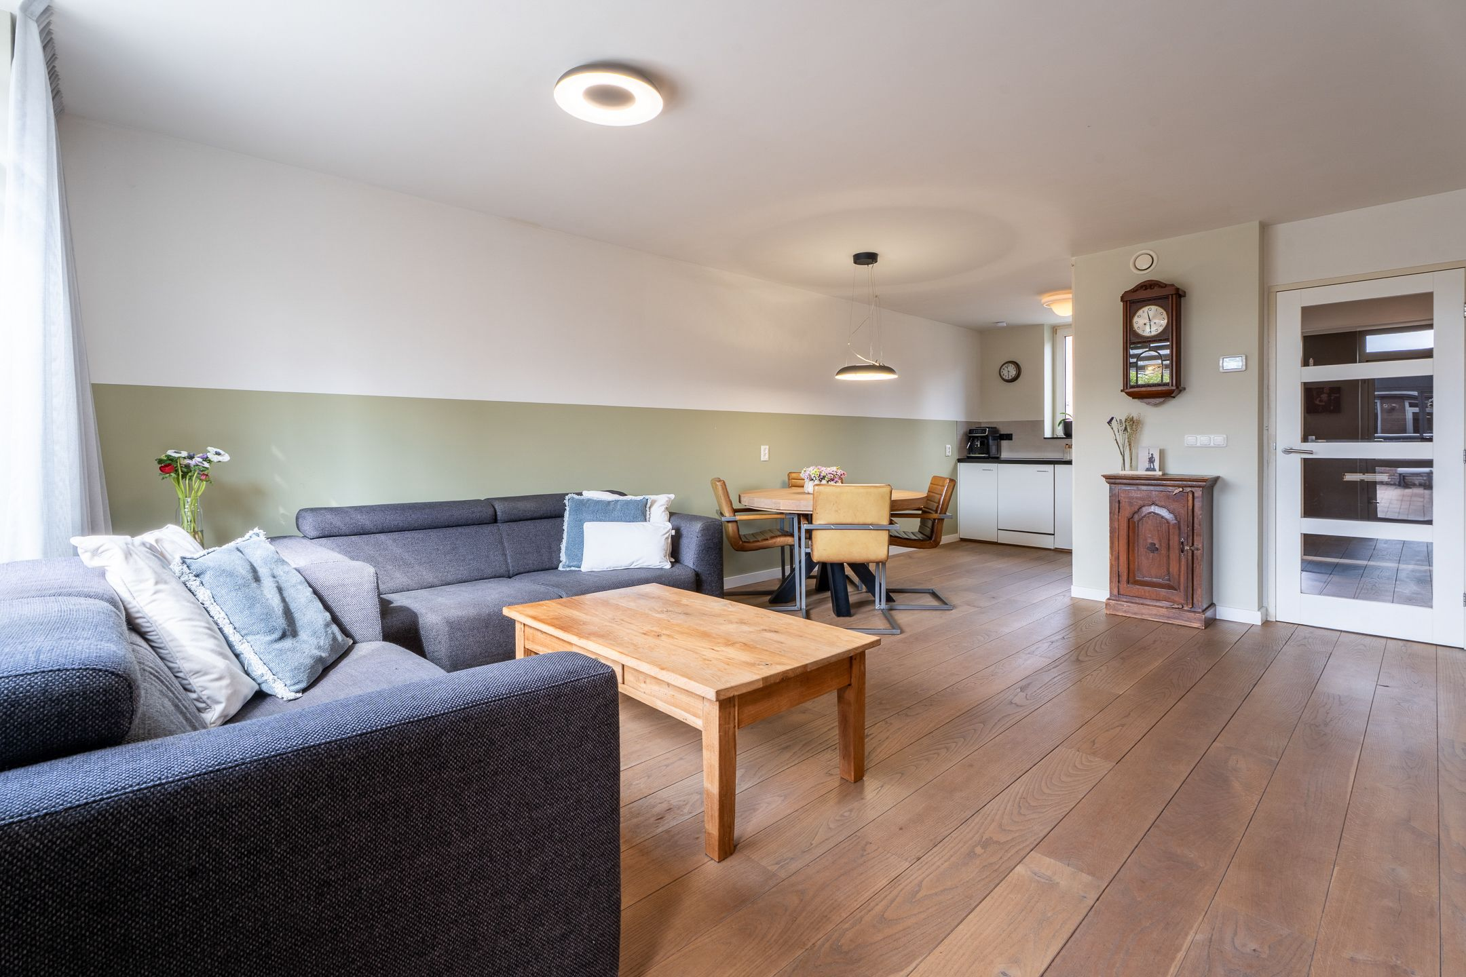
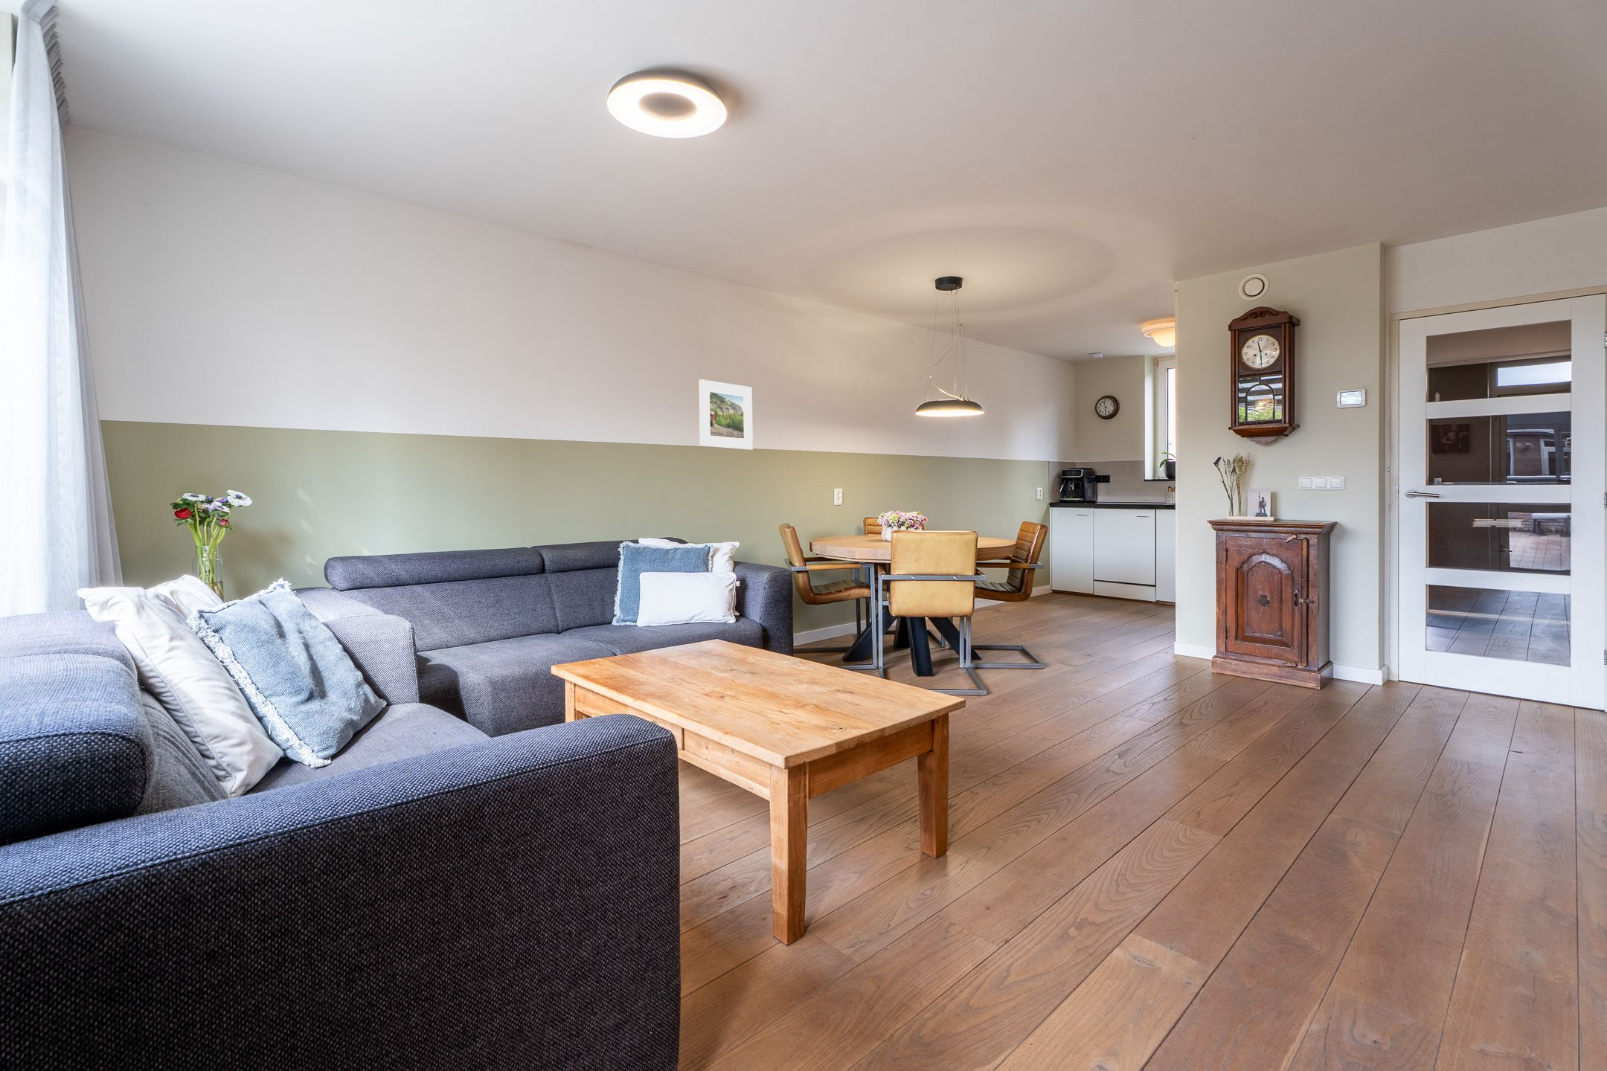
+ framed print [698,379,753,451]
